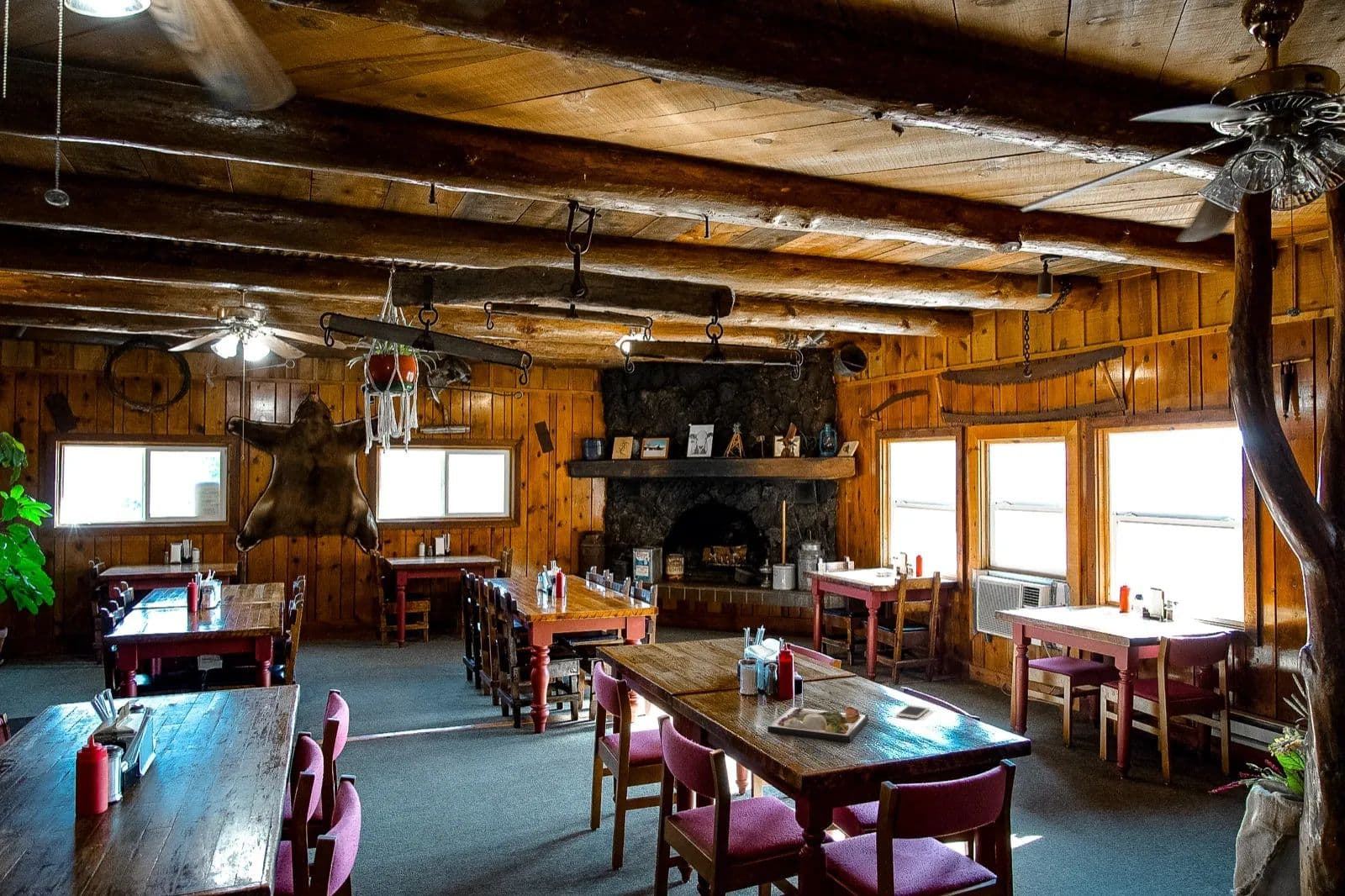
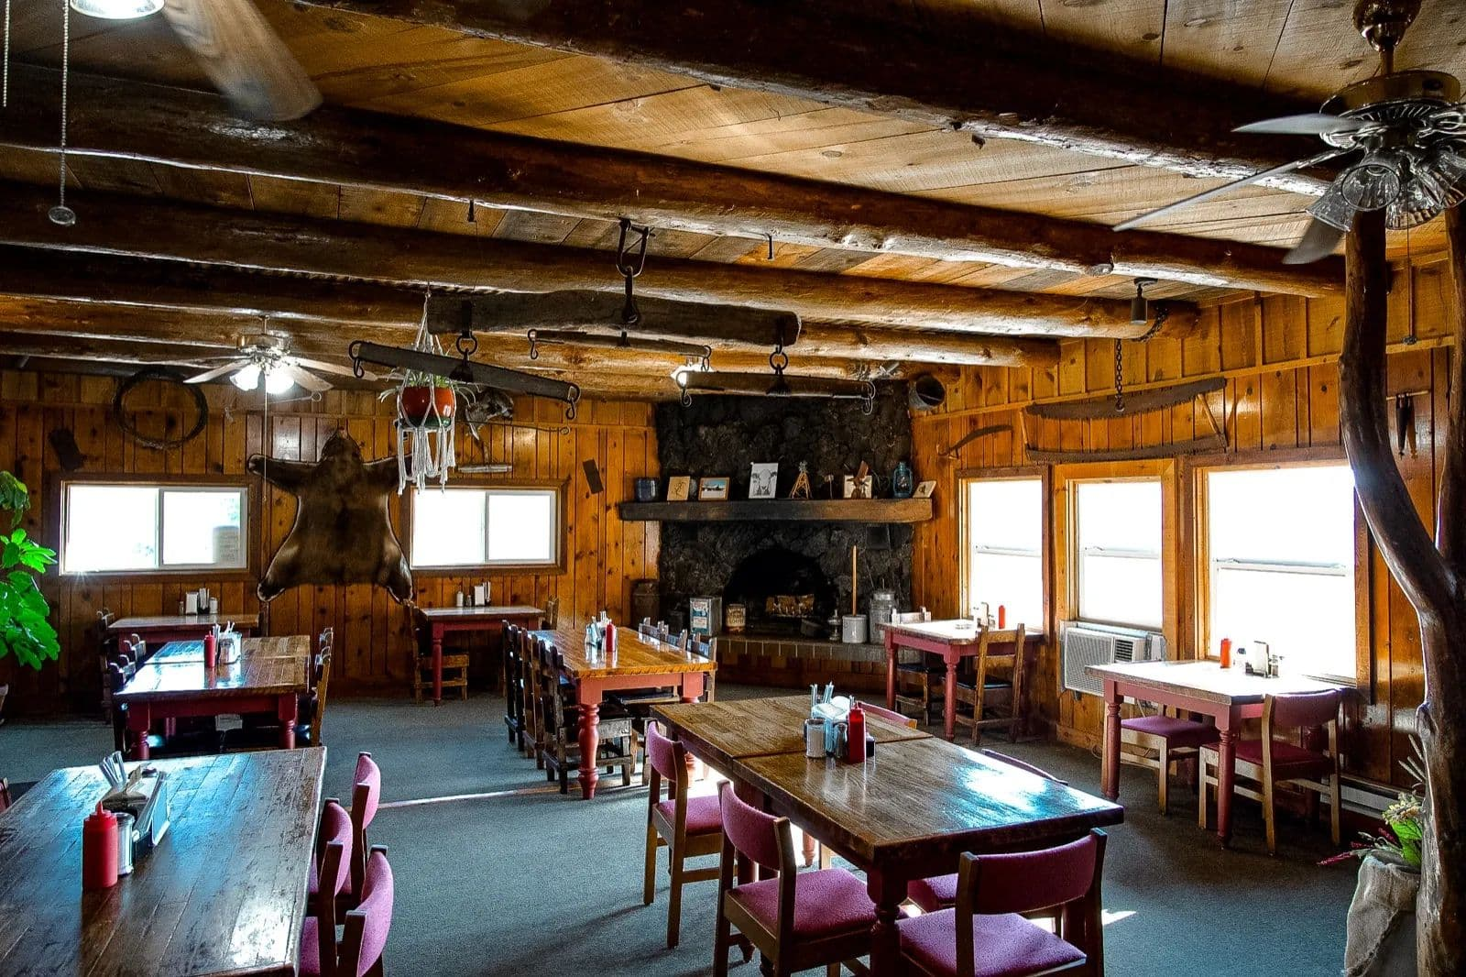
- dinner plate [767,706,869,744]
- cell phone [895,704,931,719]
